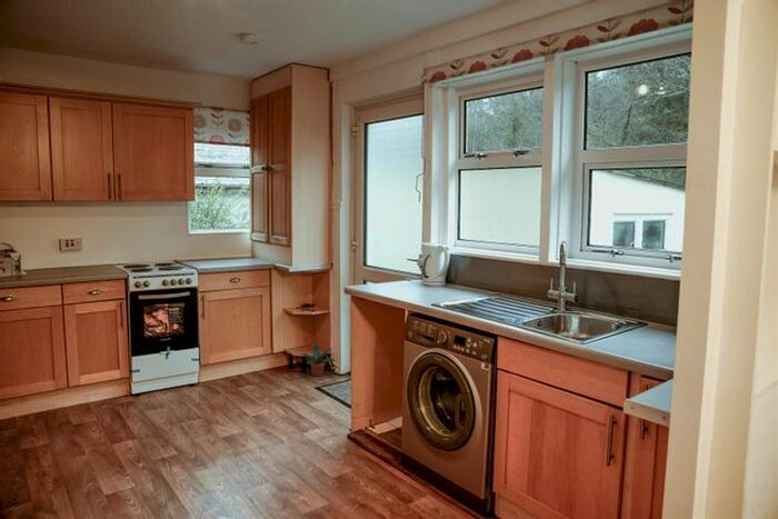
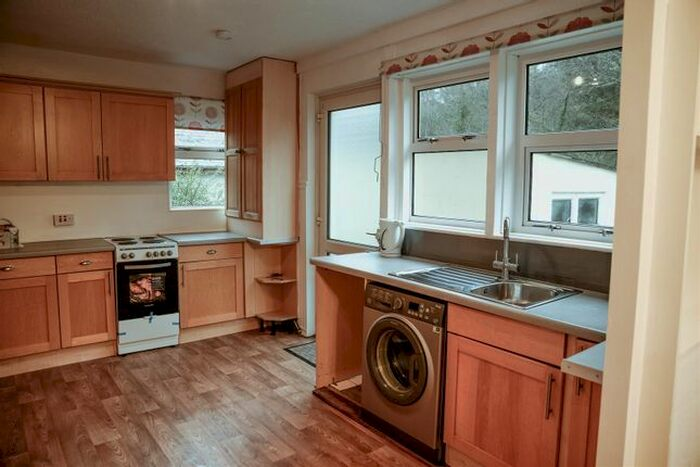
- potted plant [300,342,337,377]
